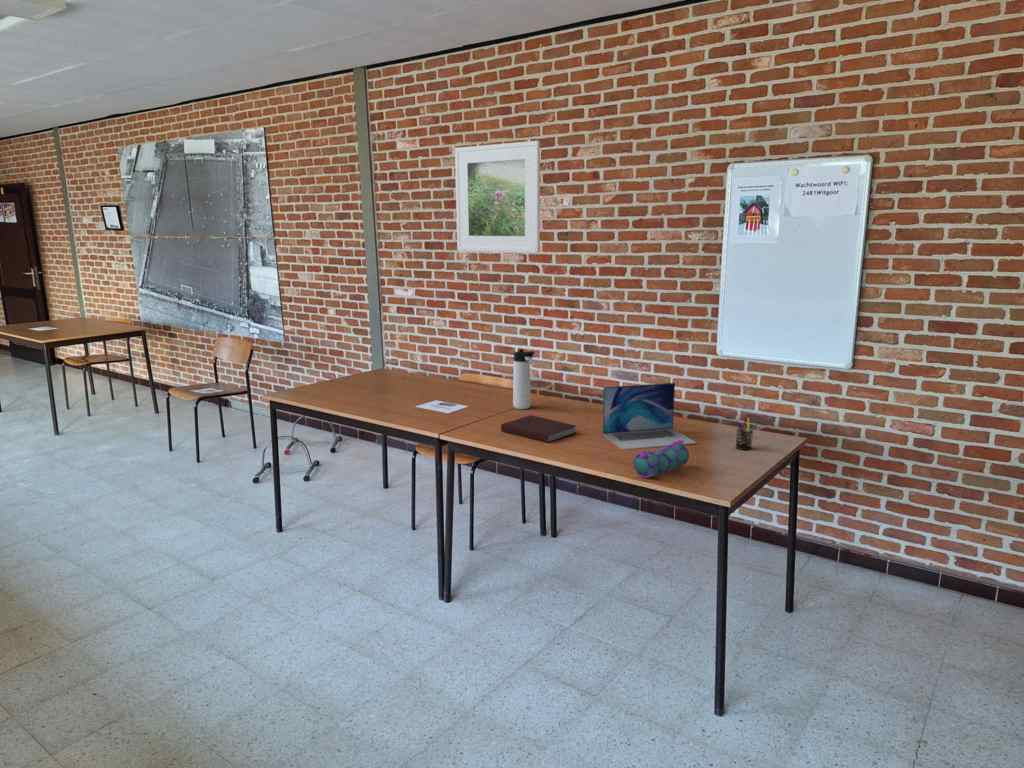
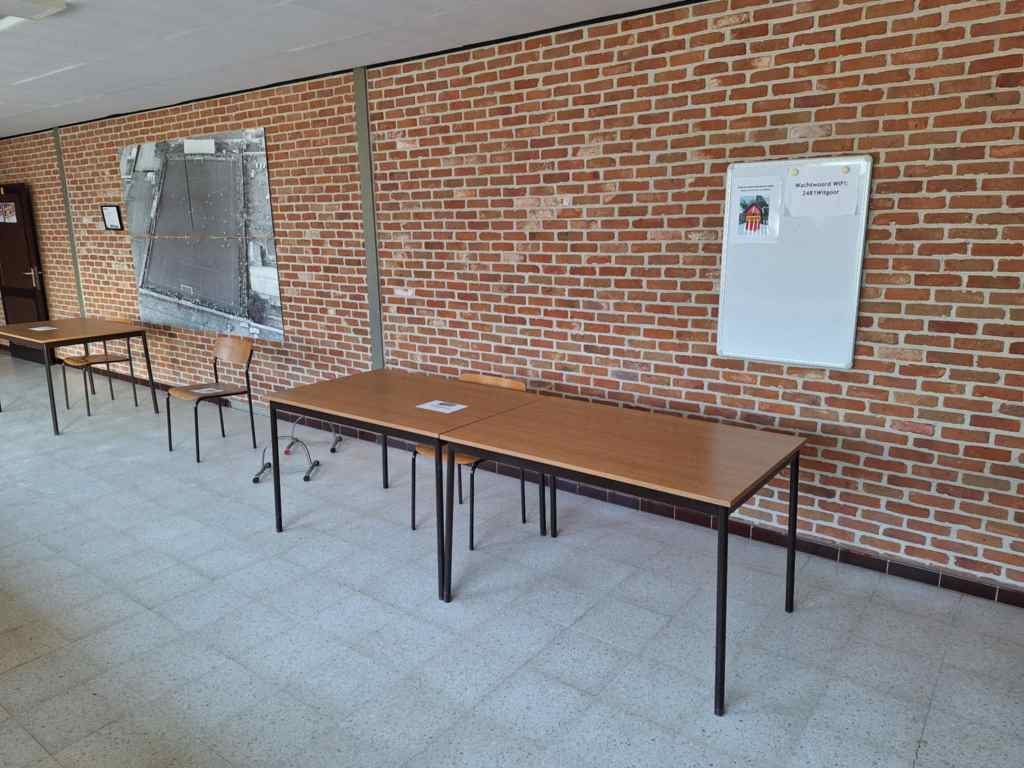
- pen holder [734,416,759,451]
- notebook [500,414,577,444]
- thermos bottle [512,348,536,410]
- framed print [454,140,541,254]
- pencil case [632,439,690,479]
- laptop [602,382,698,451]
